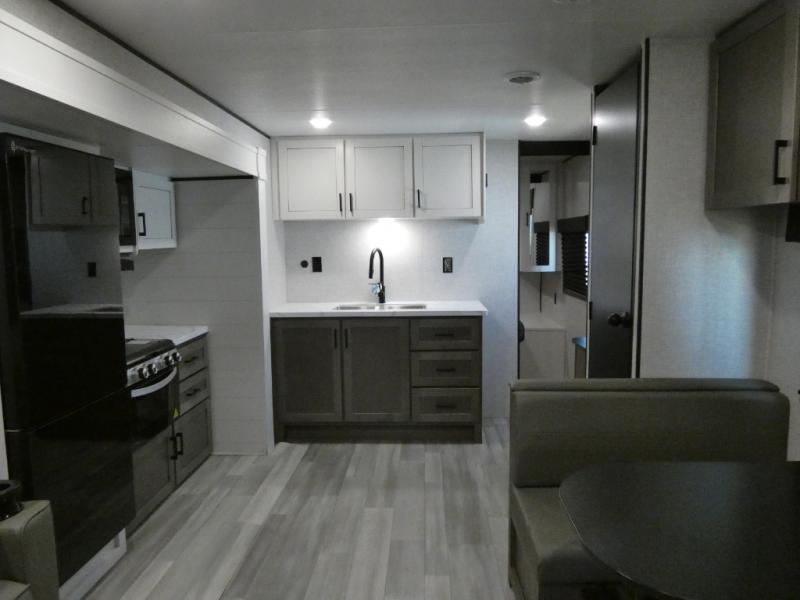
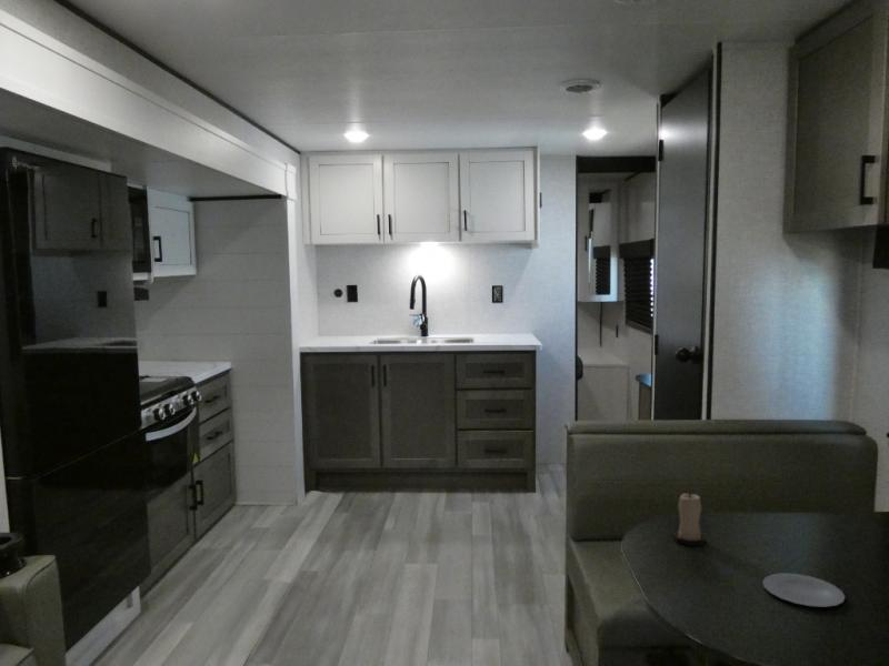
+ candle [672,491,707,547]
+ plate [761,572,846,608]
